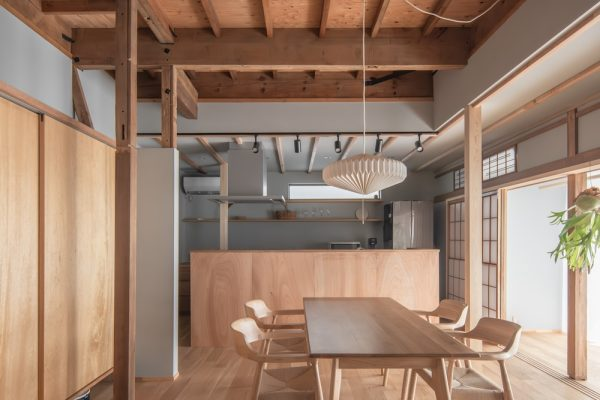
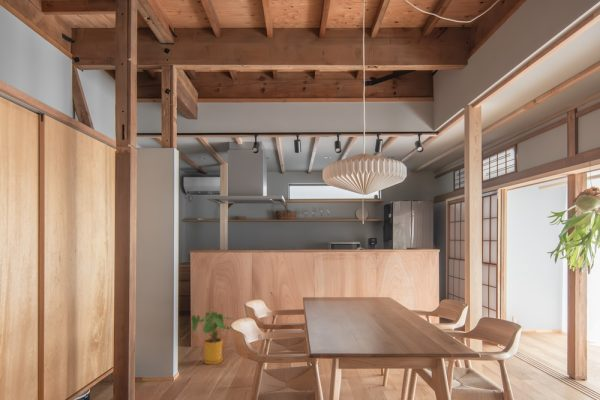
+ house plant [190,307,234,365]
